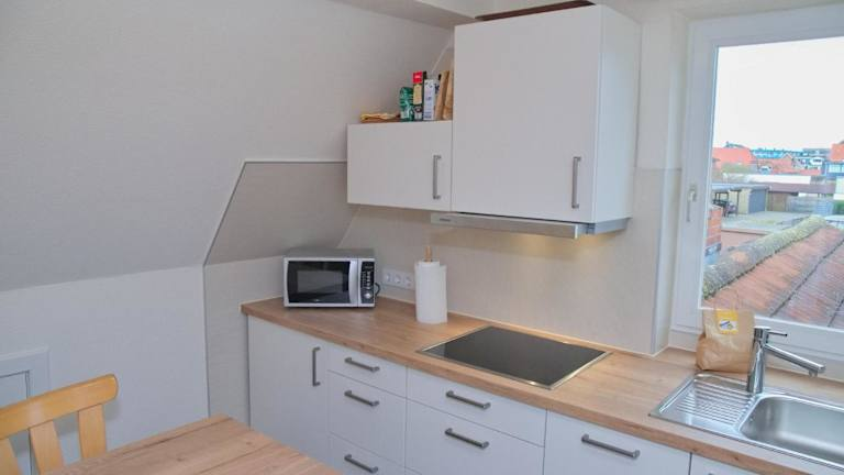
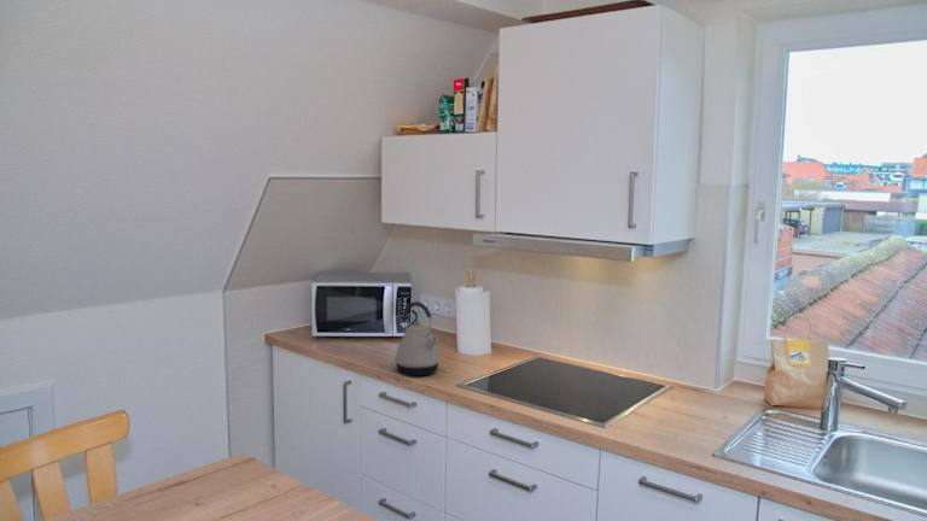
+ kettle [393,300,441,377]
